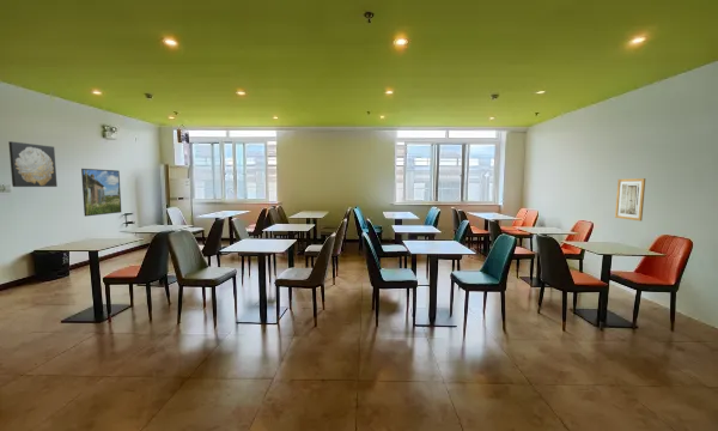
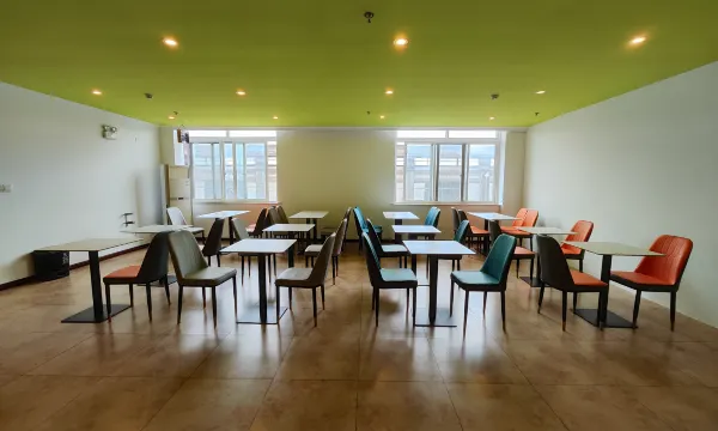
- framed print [80,168,122,218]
- wall art [614,177,646,223]
- wall art [7,140,59,188]
